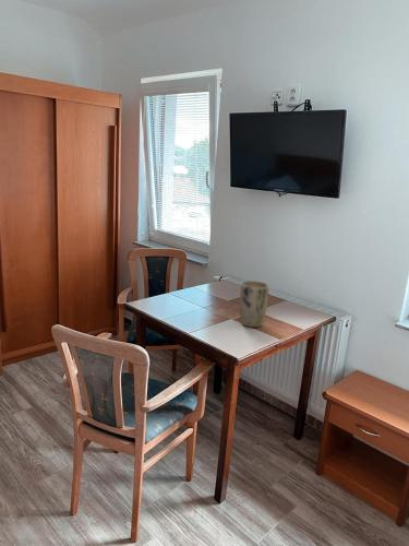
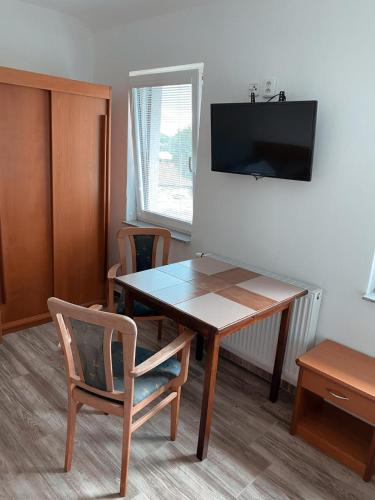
- plant pot [239,280,270,329]
